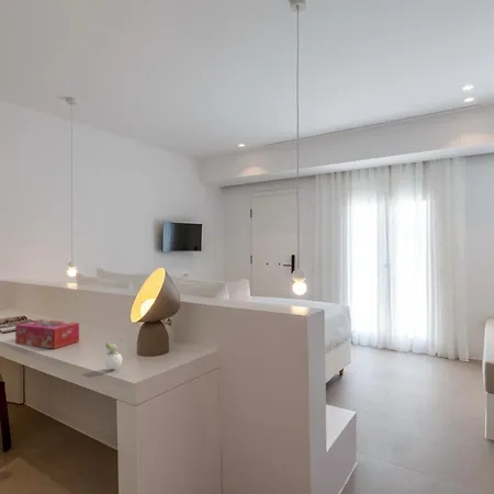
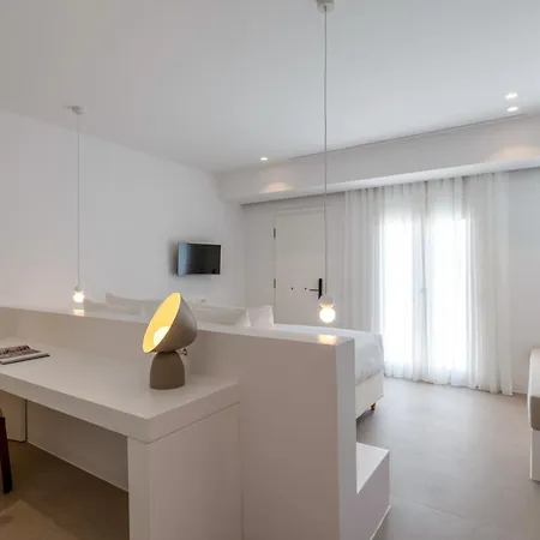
- tissue box [14,318,80,350]
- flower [103,339,124,370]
